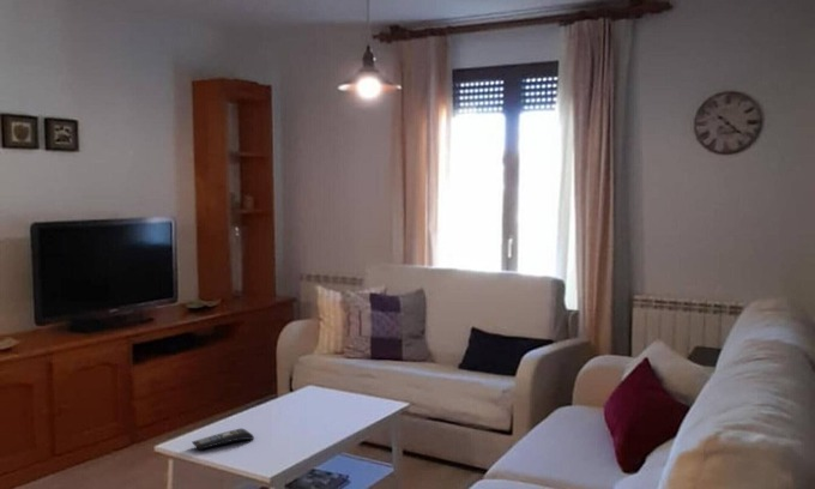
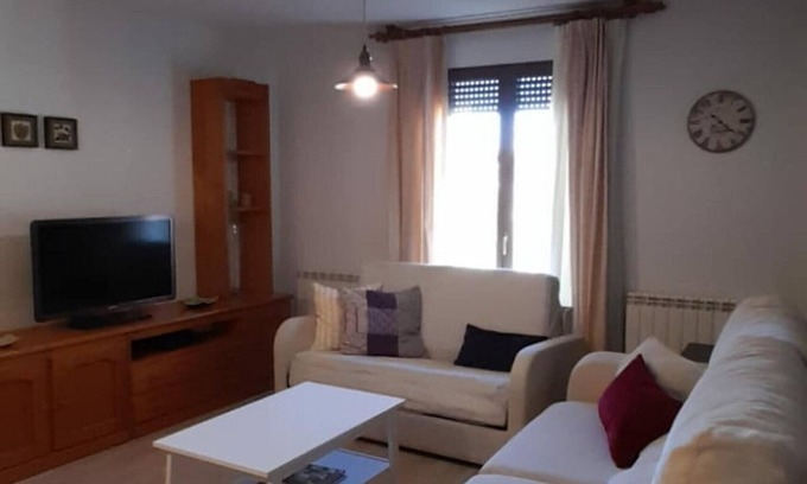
- remote control [191,428,255,451]
